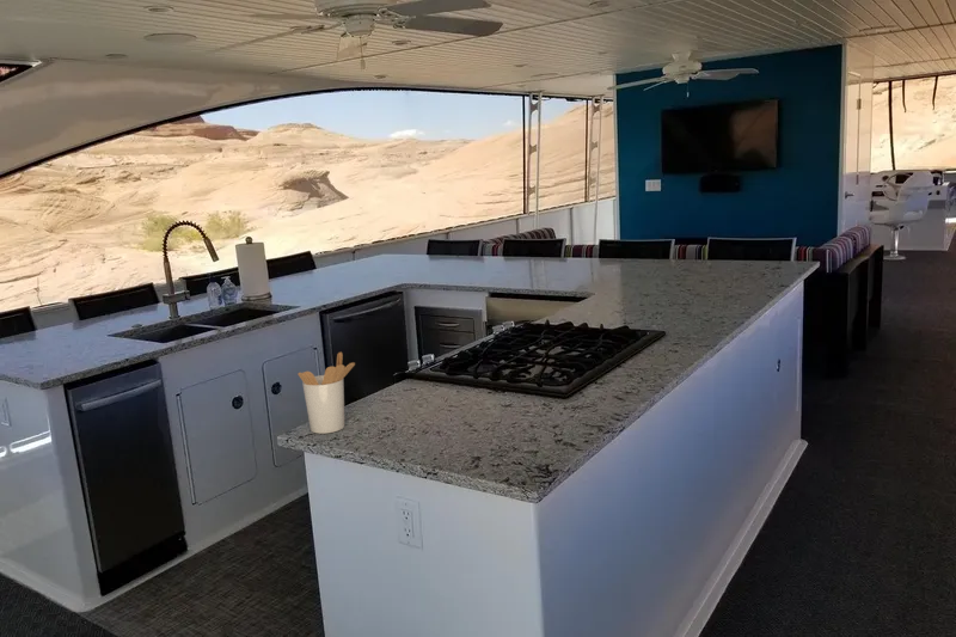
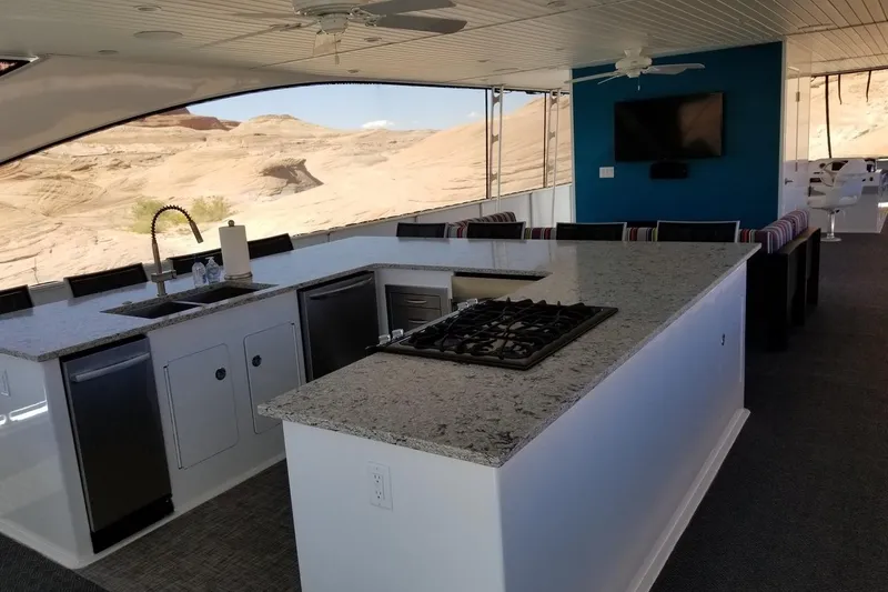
- utensil holder [296,350,356,435]
